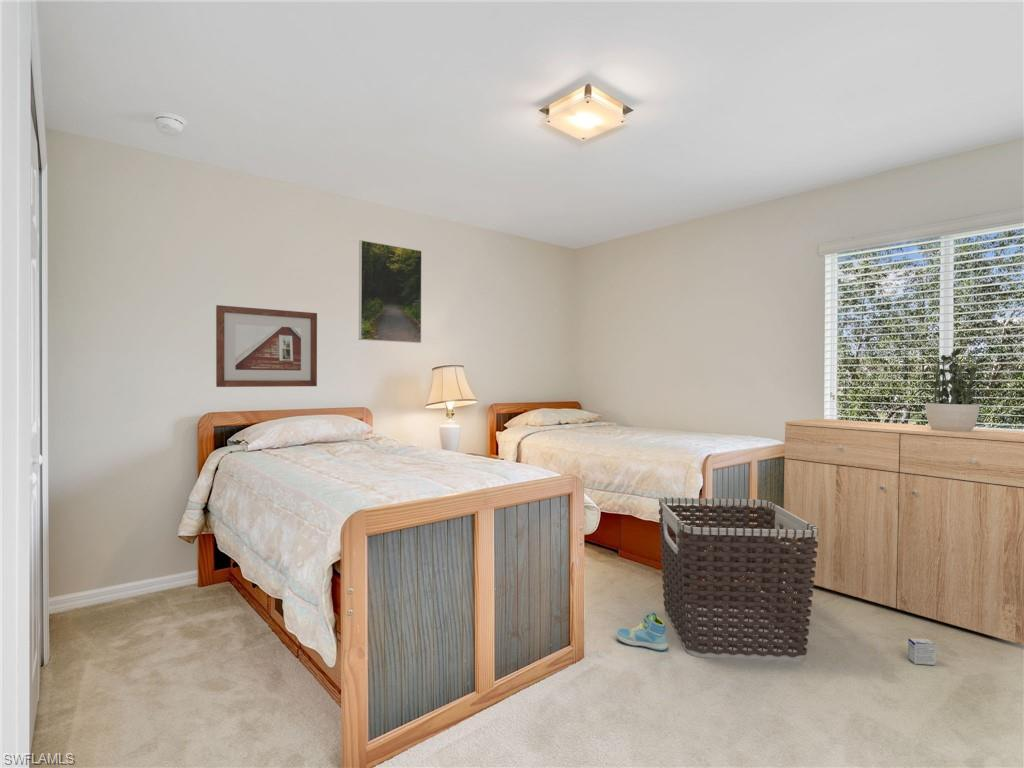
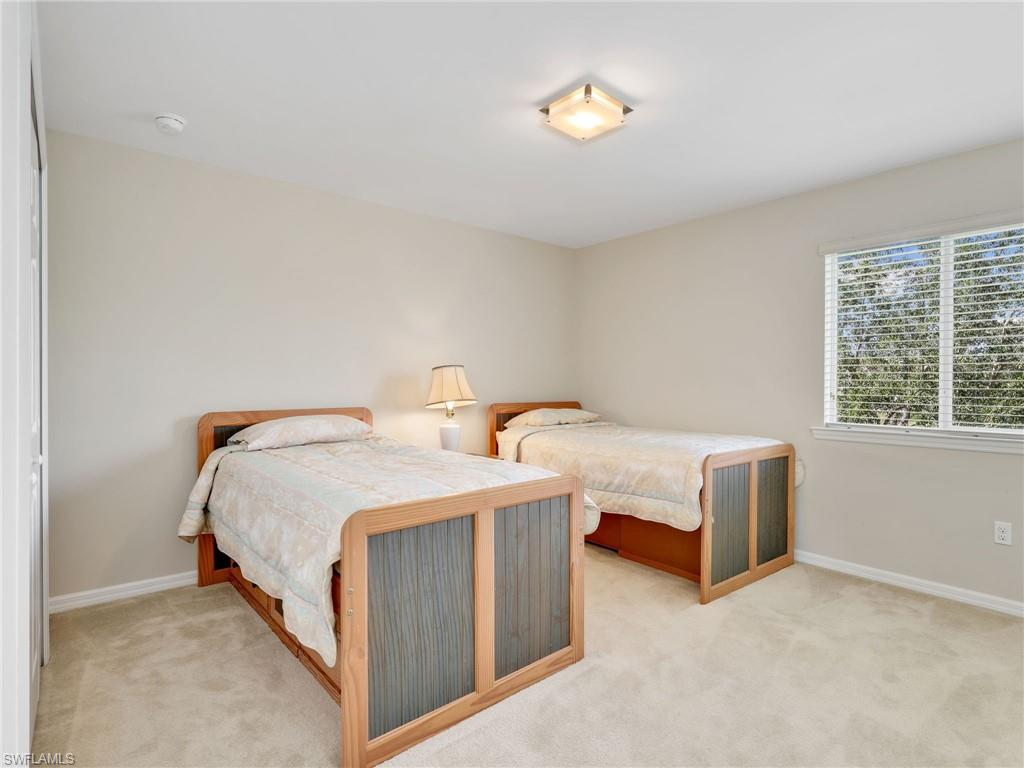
- dresser [782,417,1024,646]
- sneaker [615,611,669,651]
- potted plant [925,348,988,432]
- clothes hamper [658,496,819,662]
- picture frame [215,304,318,388]
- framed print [358,239,423,344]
- box [907,637,937,666]
